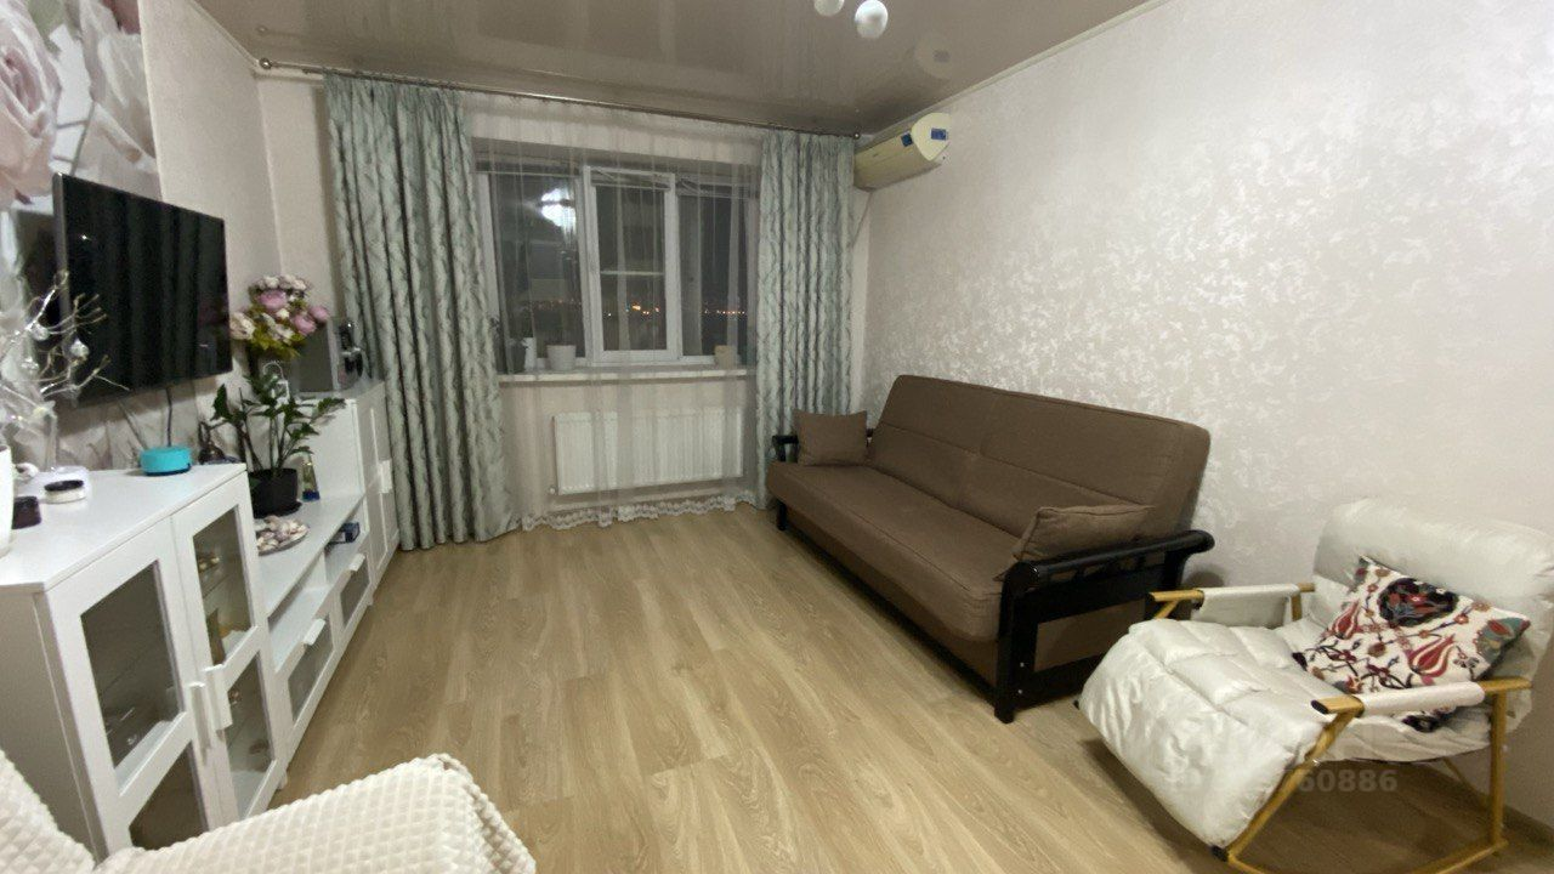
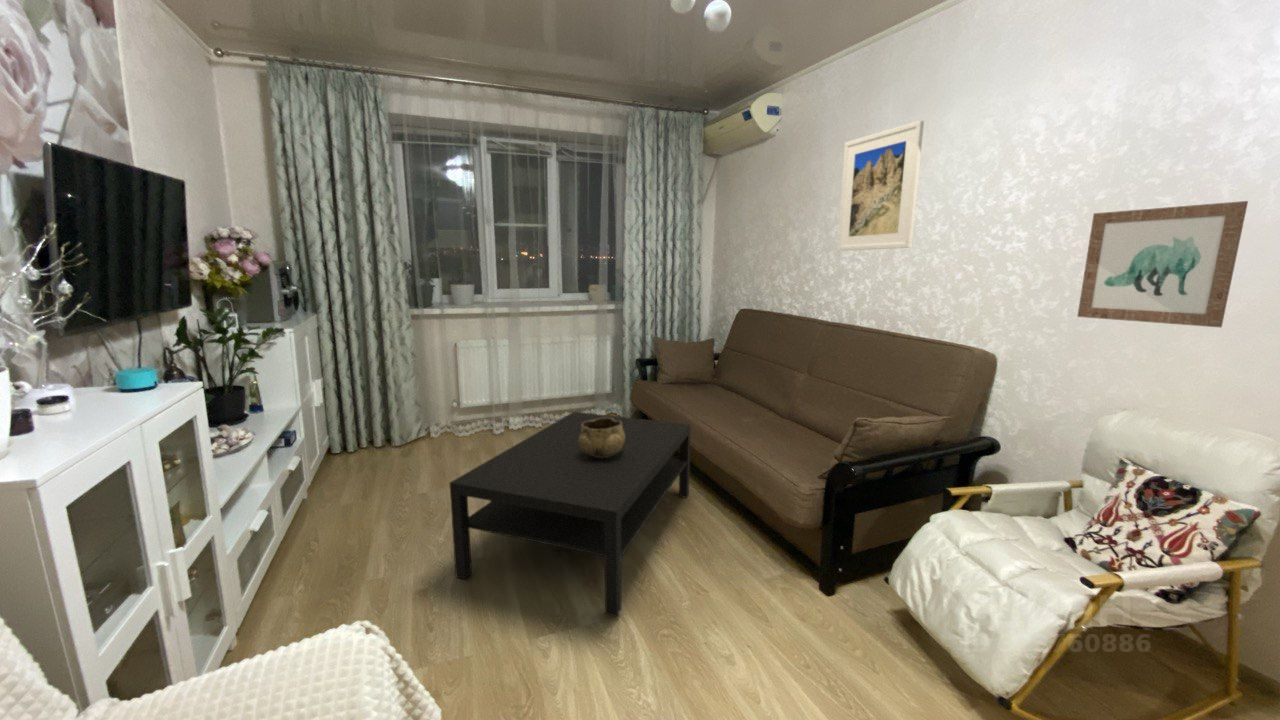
+ wall art [1076,200,1249,328]
+ coffee table [449,411,692,618]
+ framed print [836,119,925,252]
+ decorative bowl [578,418,625,458]
